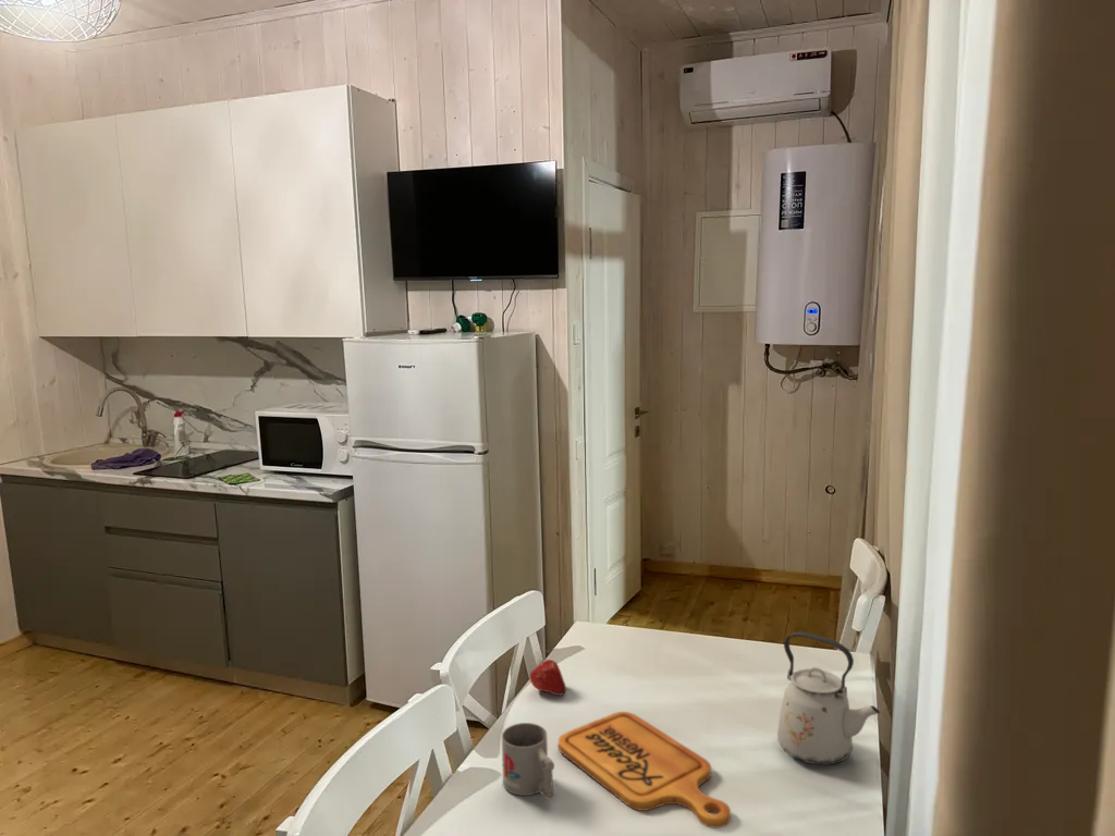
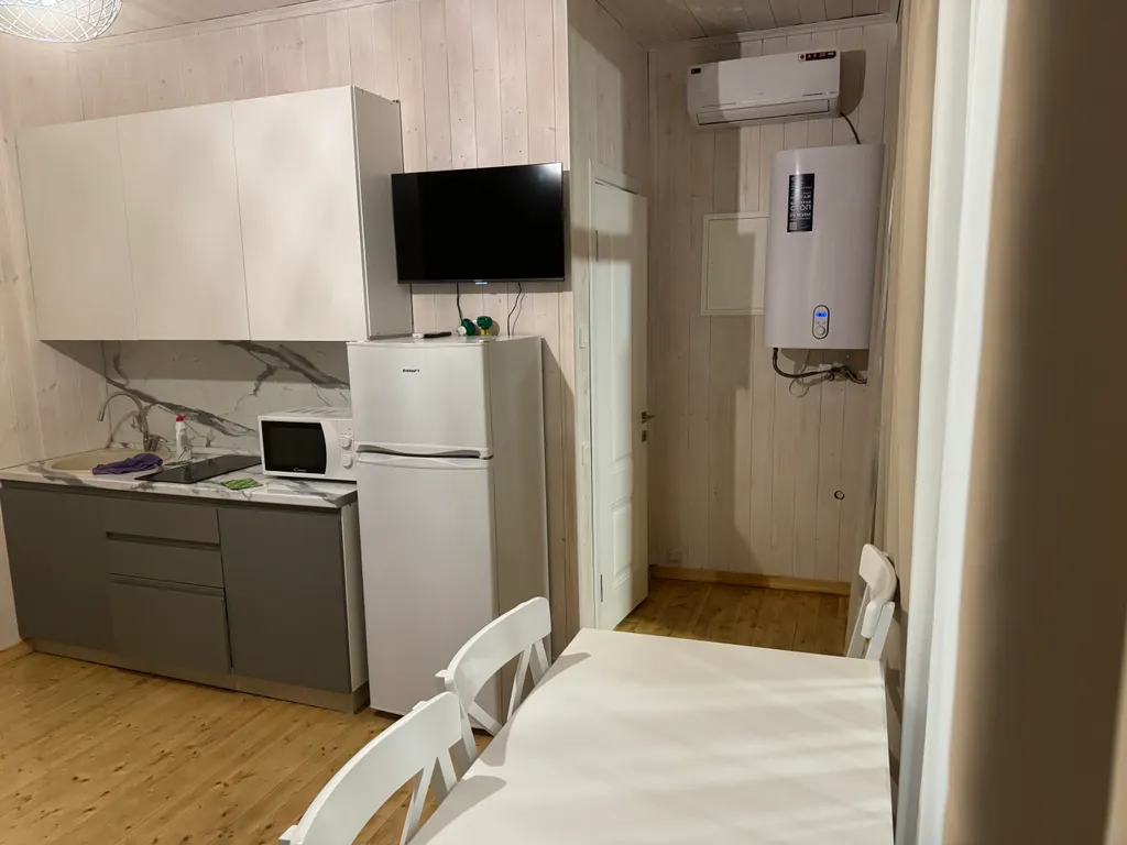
- cutting board [558,711,732,829]
- mug [501,722,556,801]
- fruit [529,659,567,697]
- kettle [776,630,881,765]
